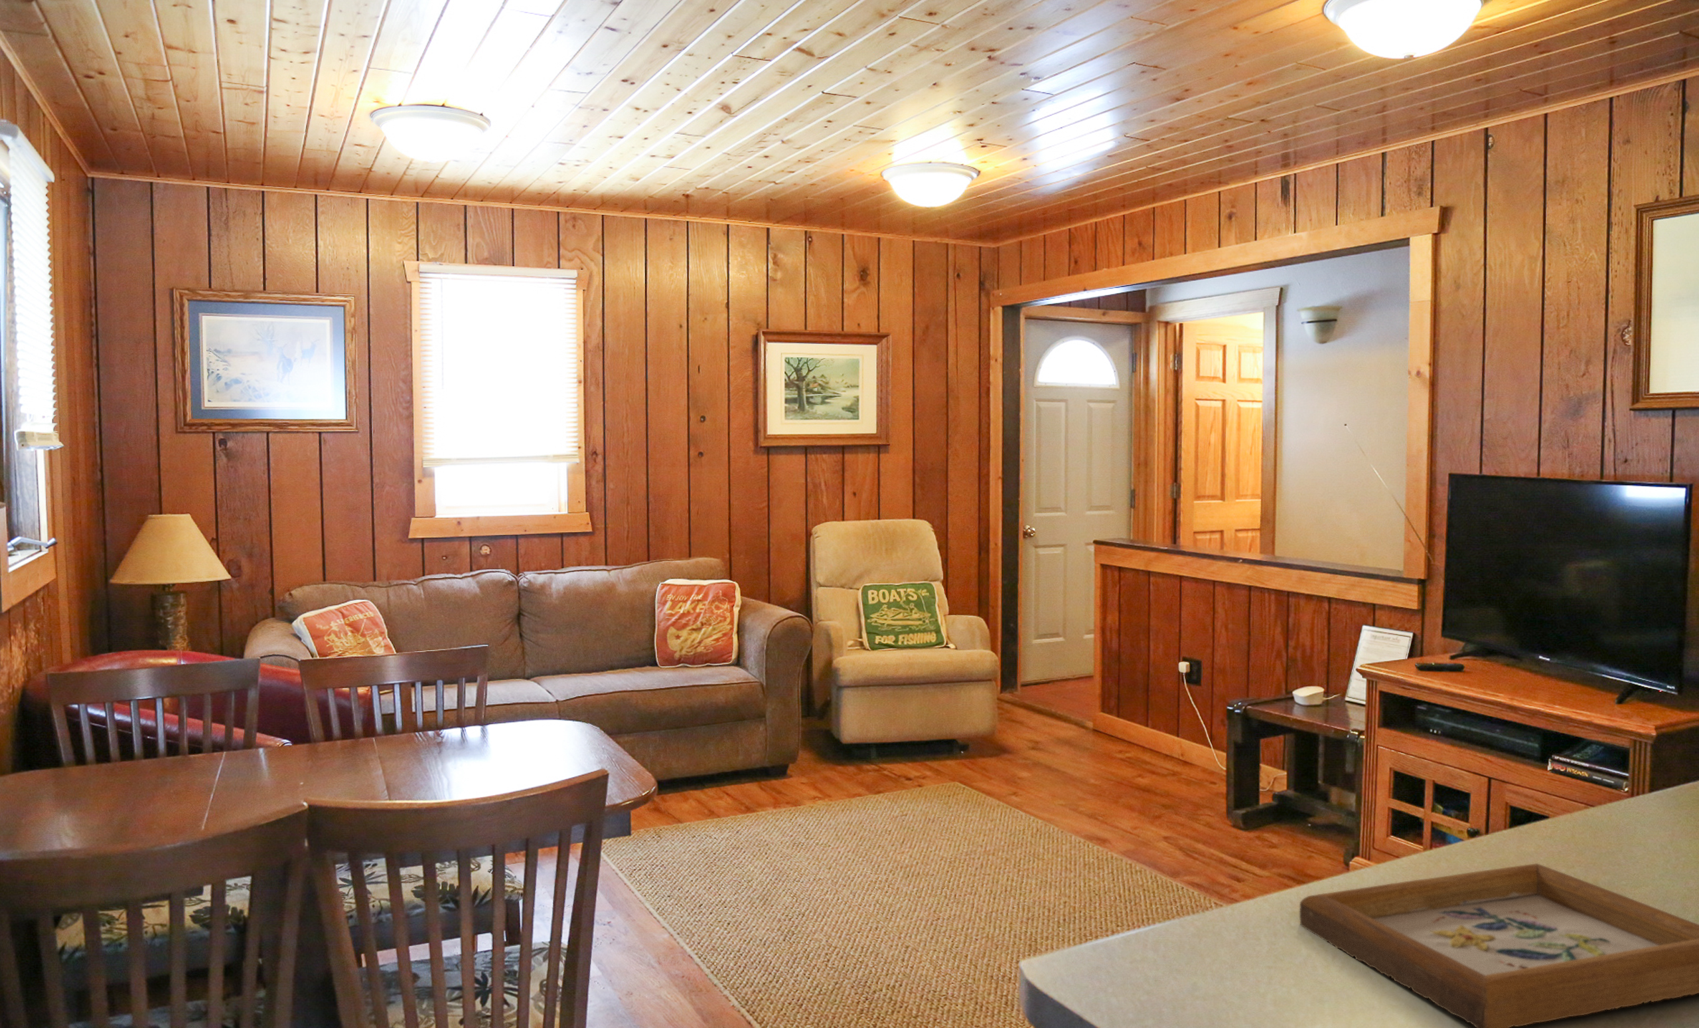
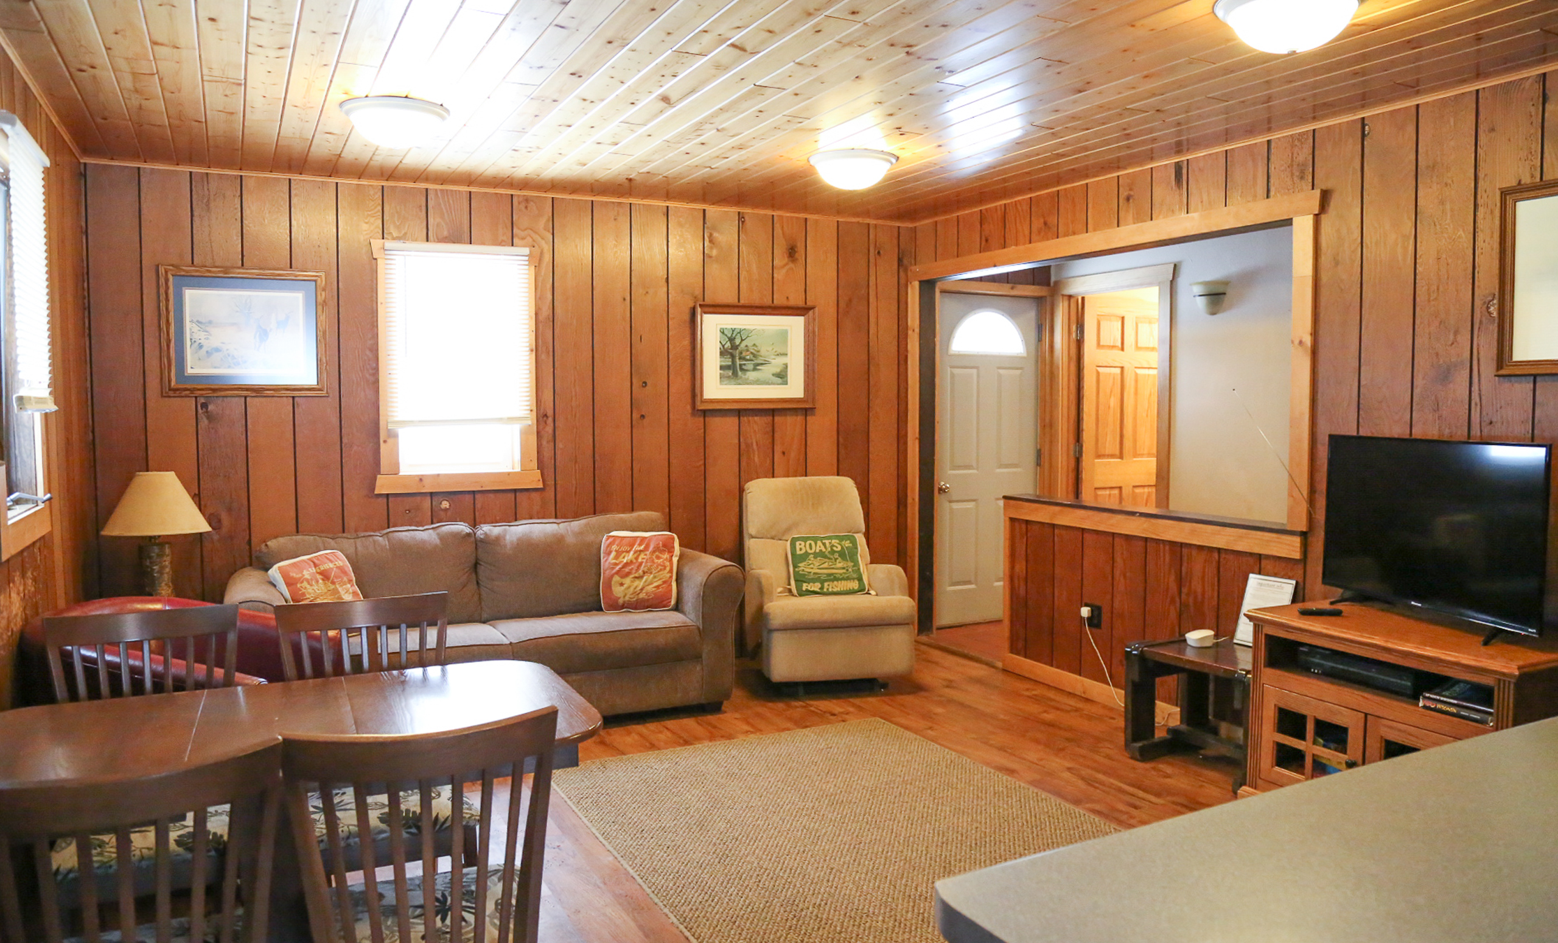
- picture frame [1299,863,1699,1028]
